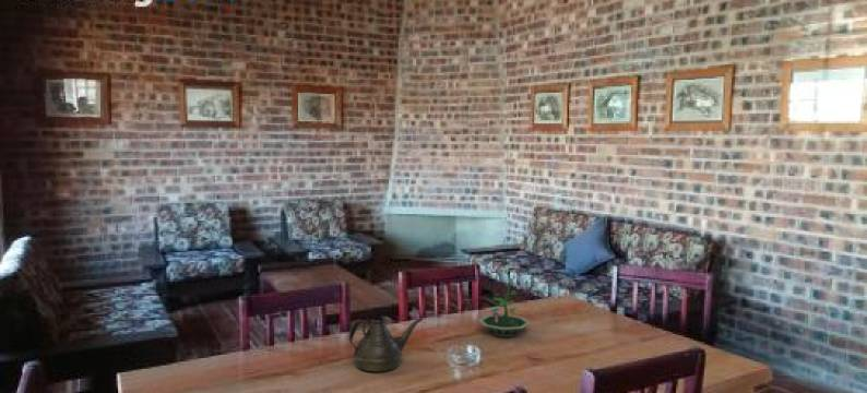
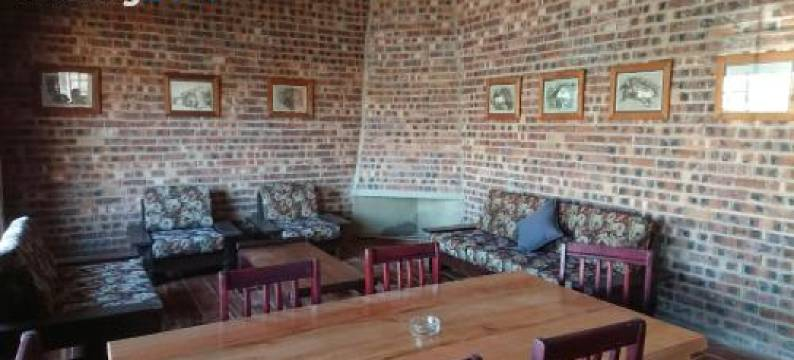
- teapot [347,315,425,372]
- terrarium [477,283,532,338]
